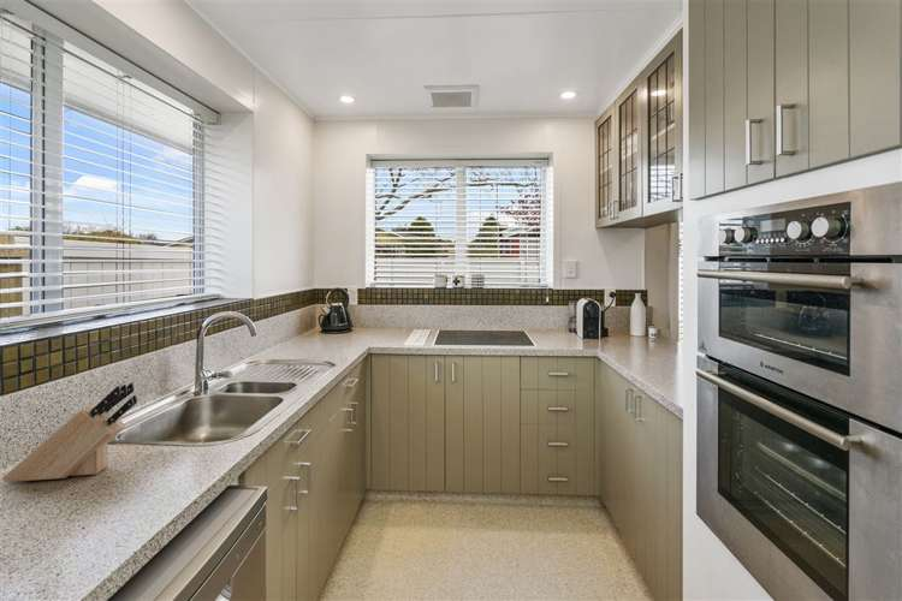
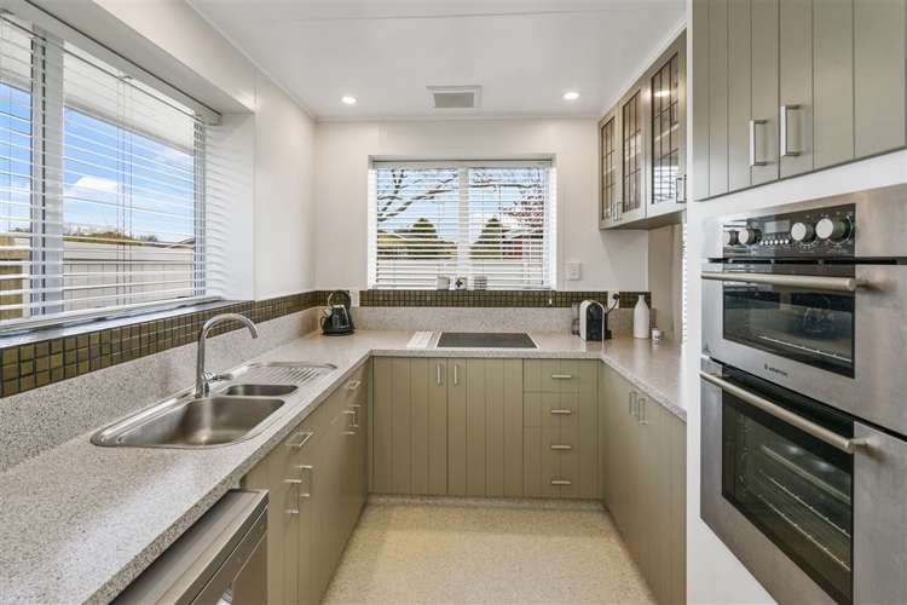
- knife block [1,381,138,483]
